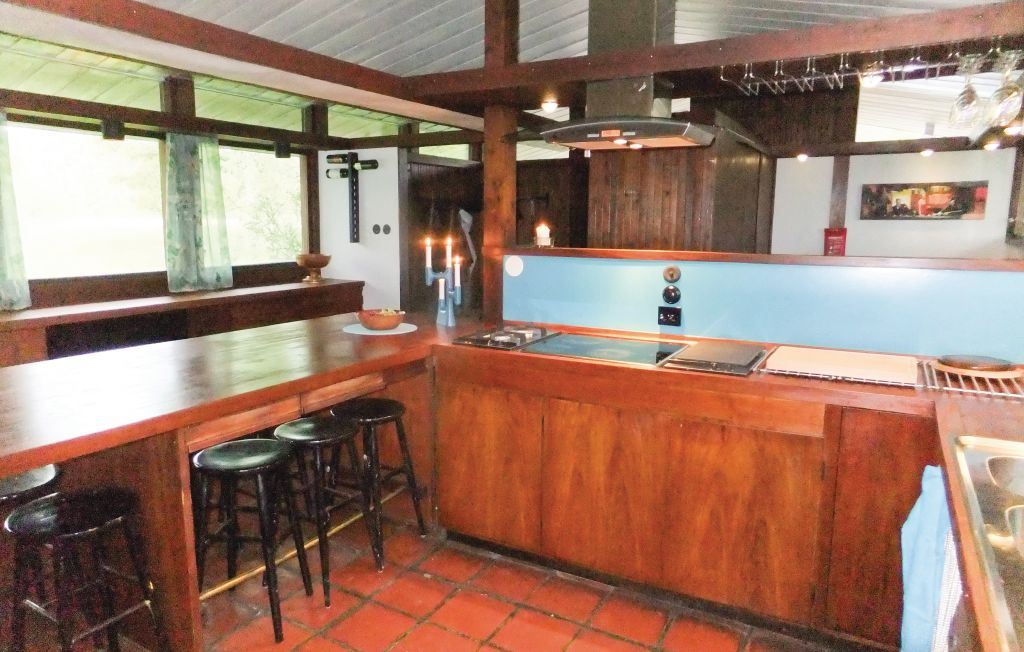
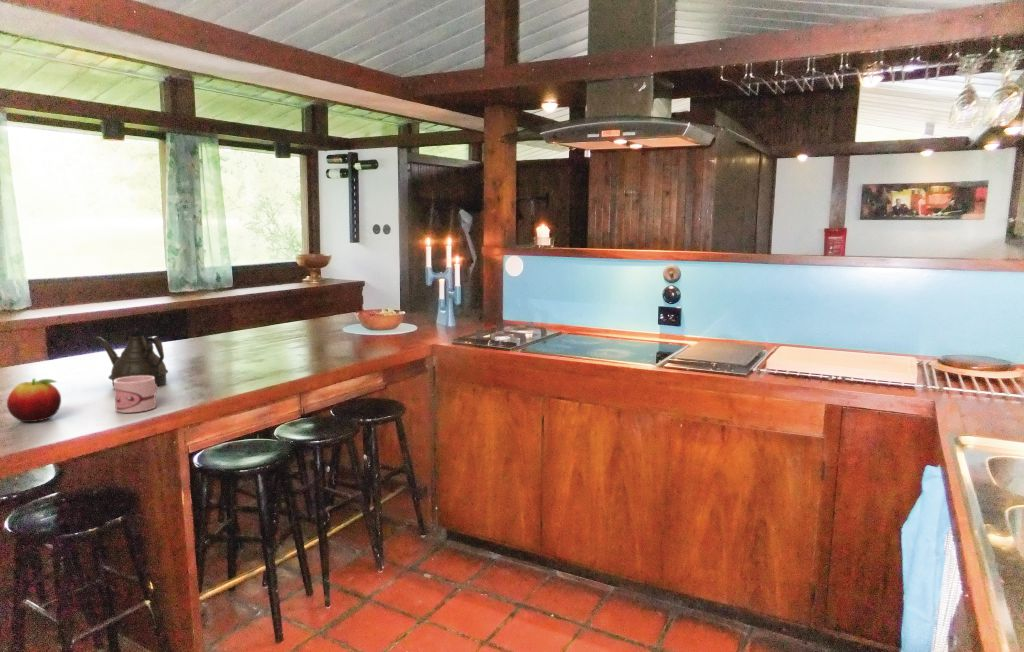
+ mug [113,376,159,414]
+ teapot [94,334,169,388]
+ fruit [6,378,62,423]
